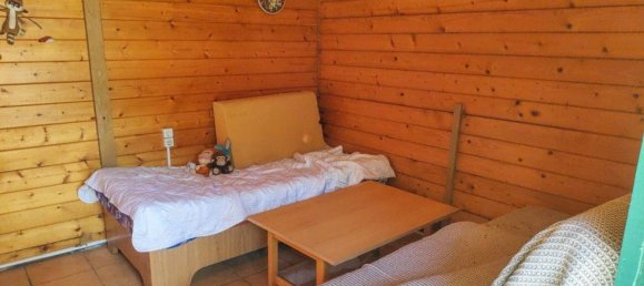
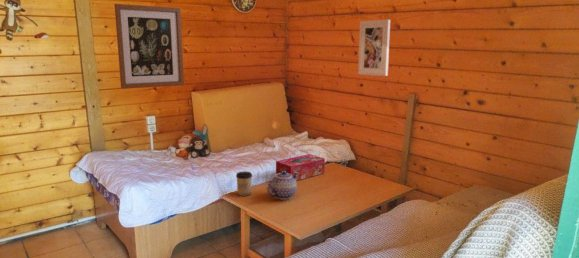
+ wall art [113,3,185,90]
+ tissue box [275,153,326,181]
+ teapot [266,171,299,201]
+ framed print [357,19,391,77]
+ cup [235,170,253,197]
